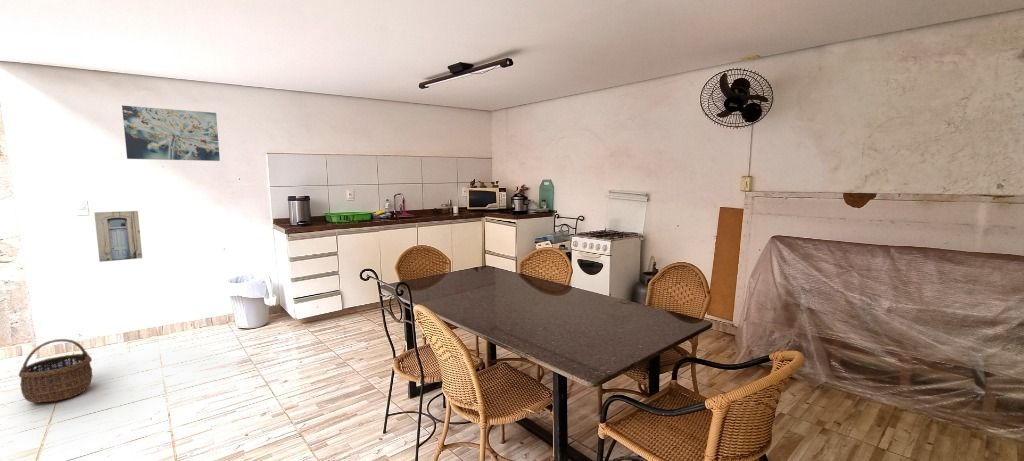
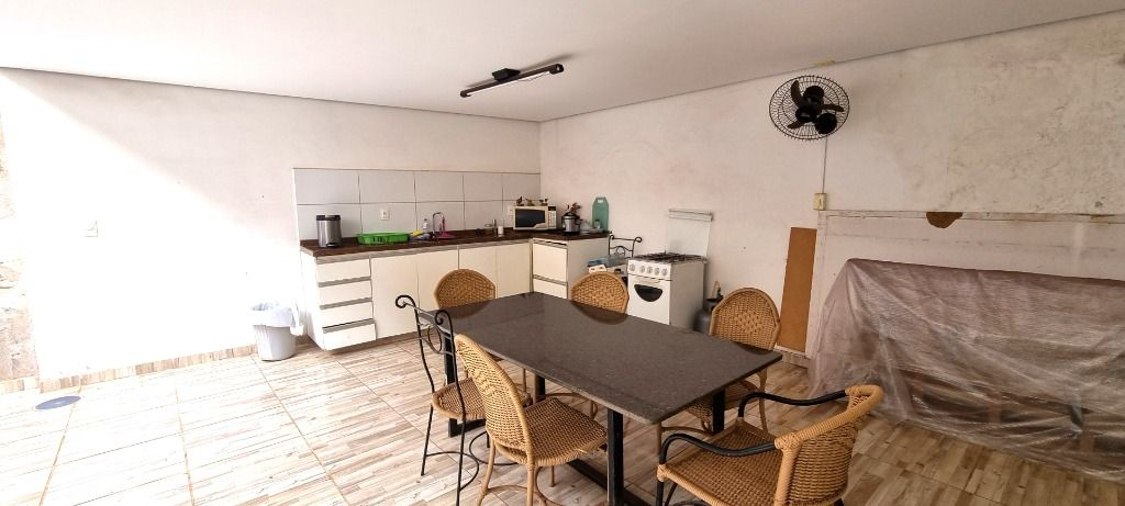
- wall art [121,104,221,162]
- wall art [93,210,143,263]
- wicker basket [18,338,94,404]
